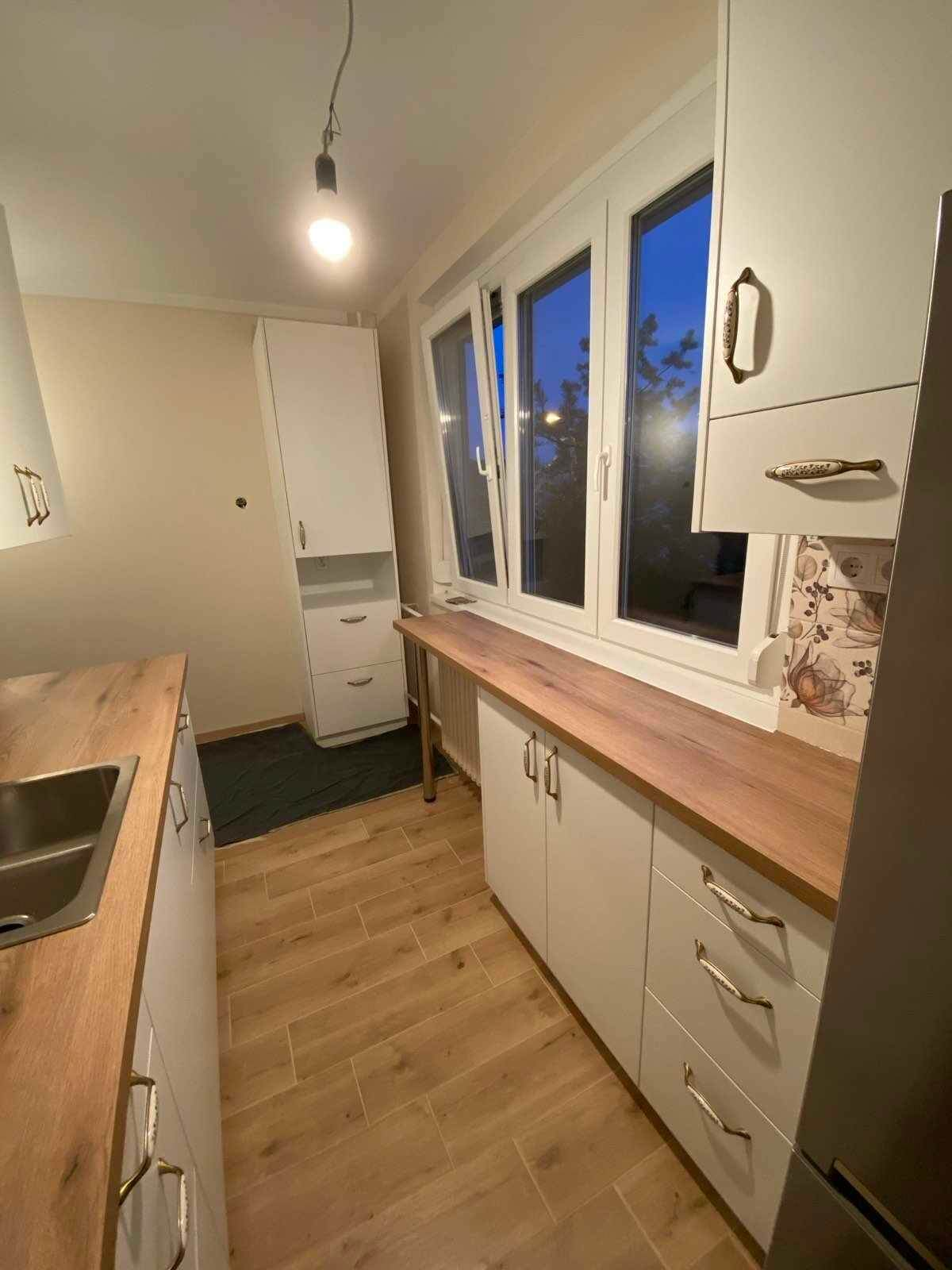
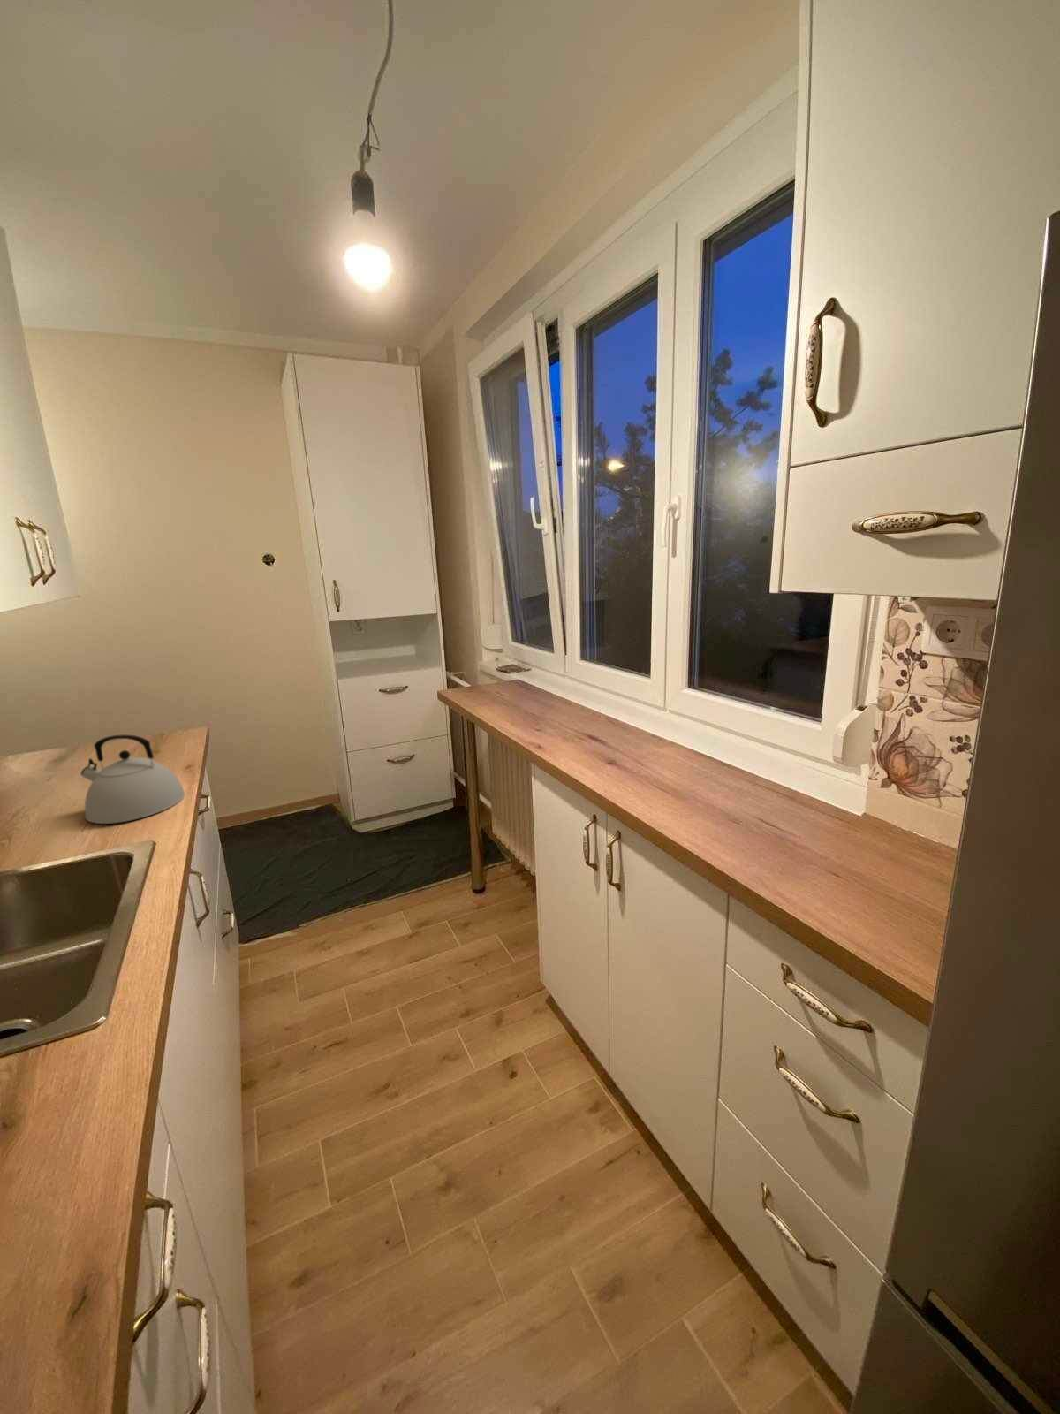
+ kettle [79,734,186,825]
